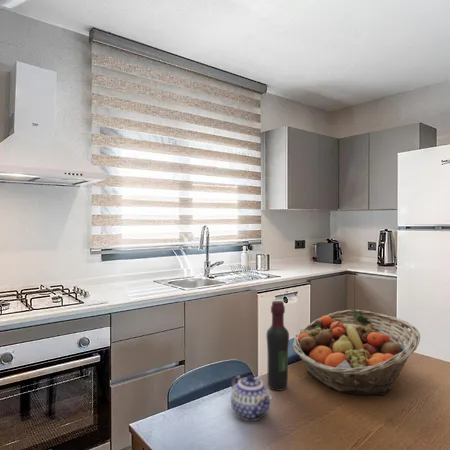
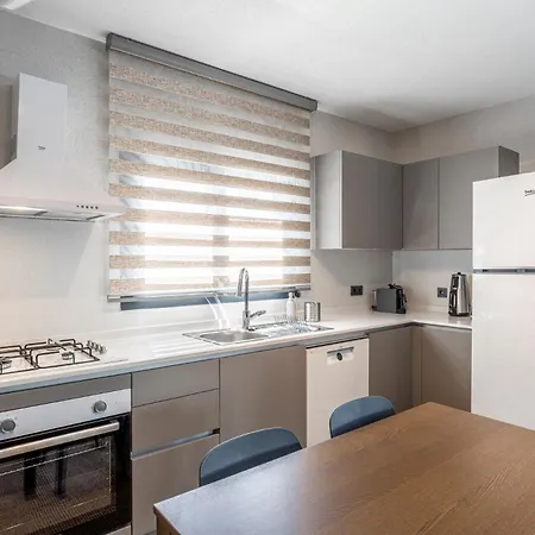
- wine bottle [265,300,290,392]
- teapot [230,373,273,422]
- fruit basket [291,309,421,396]
